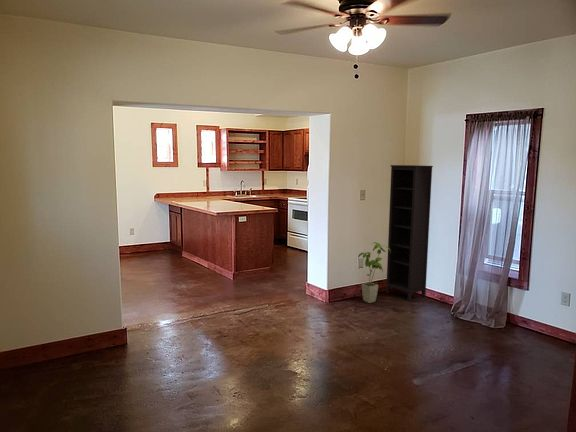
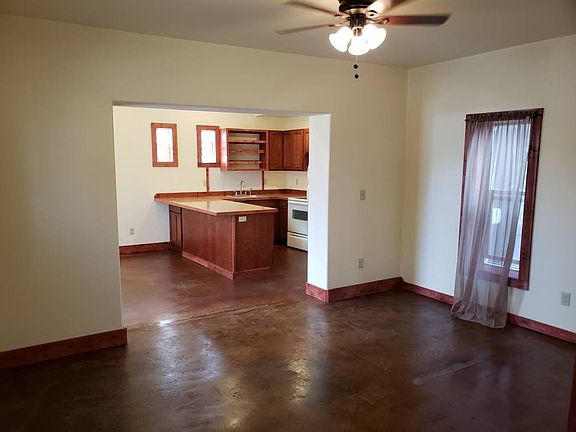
- bookcase [385,164,434,302]
- house plant [357,241,391,304]
